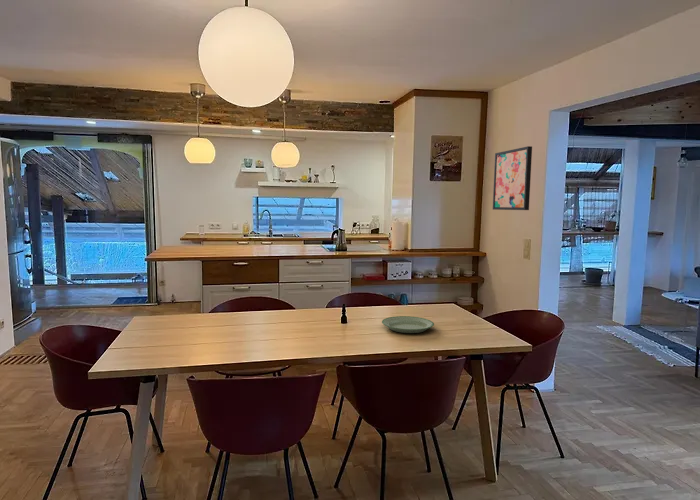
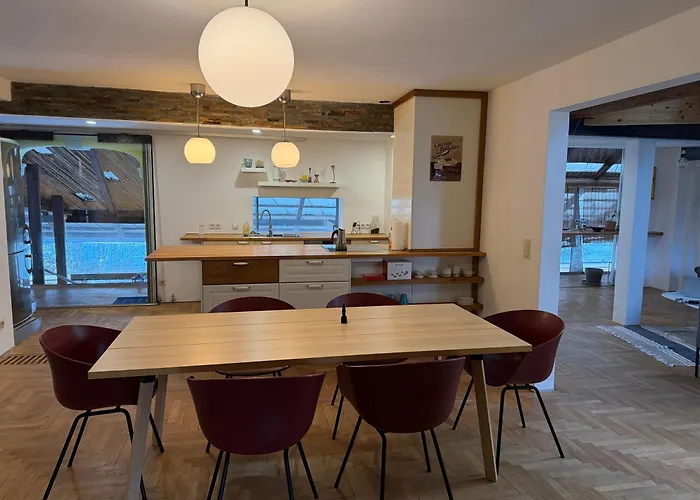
- wall art [492,145,533,211]
- plate [381,315,435,334]
